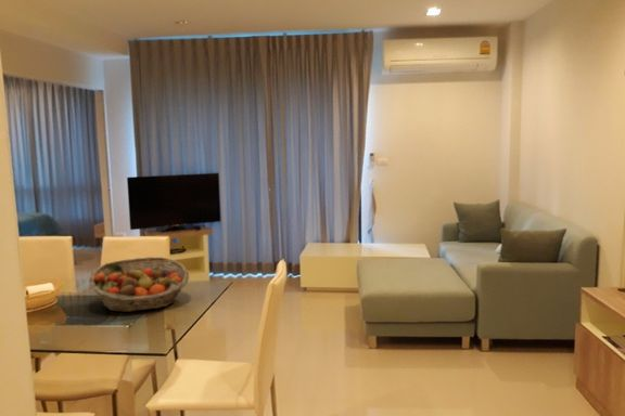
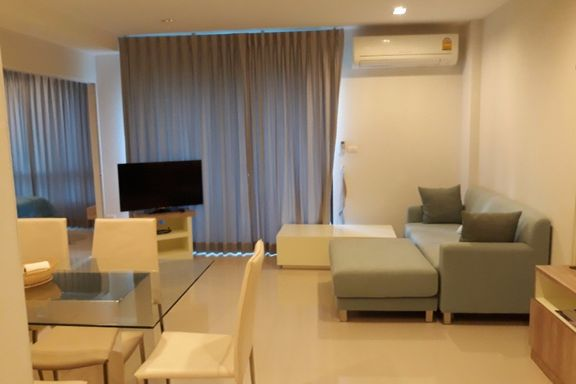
- fruit basket [88,256,190,313]
